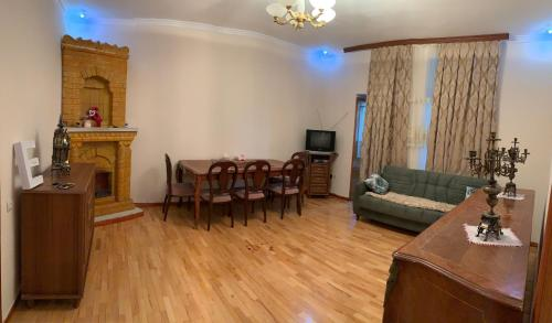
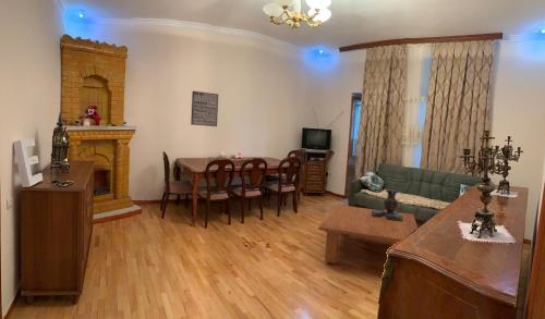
+ coffee table [317,204,419,265]
+ decorative urn [372,188,402,221]
+ wall art [190,90,219,127]
